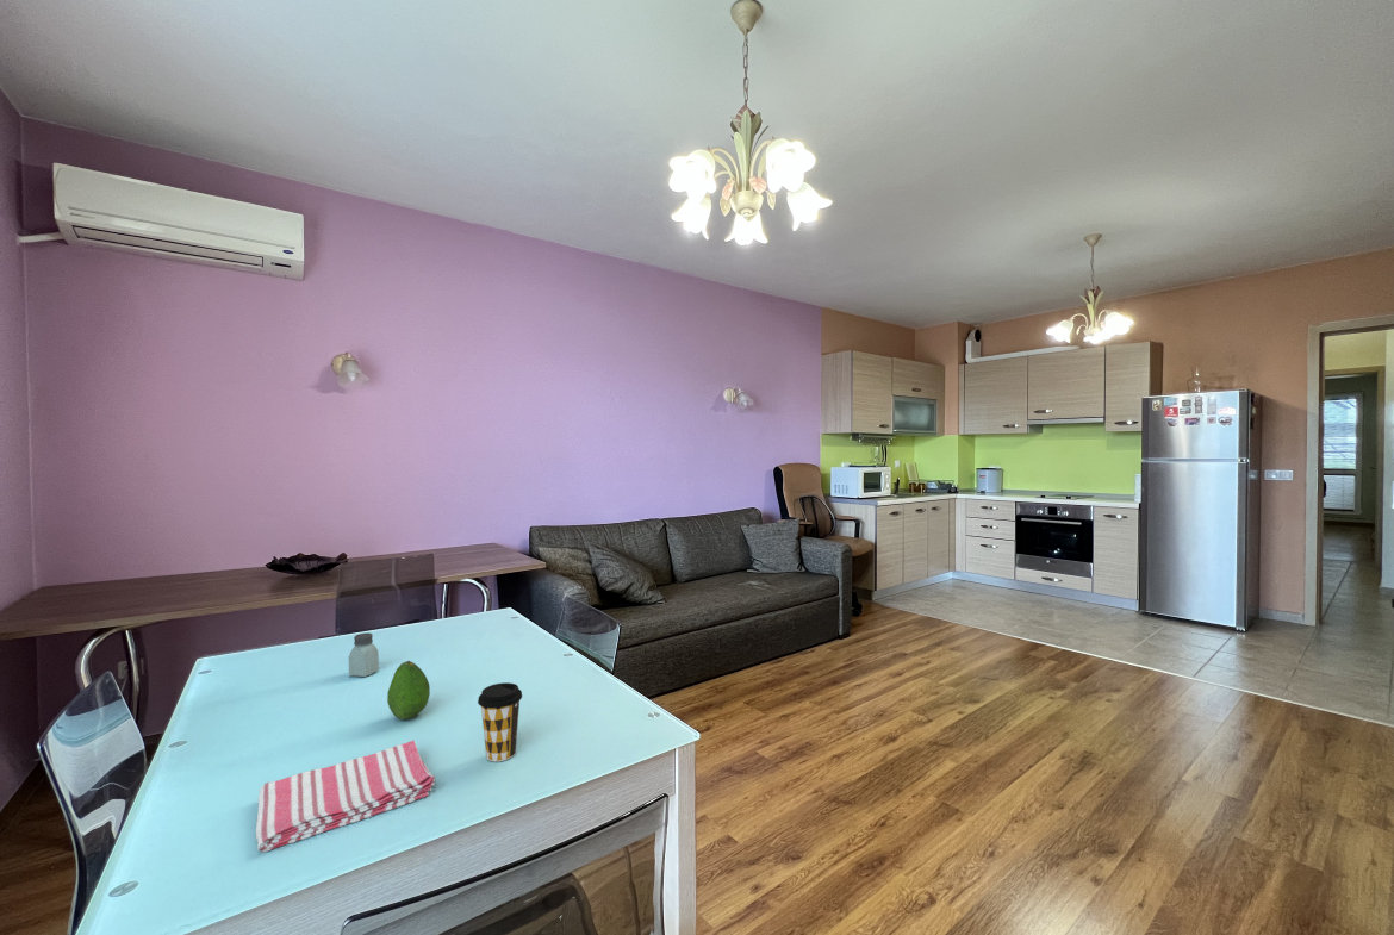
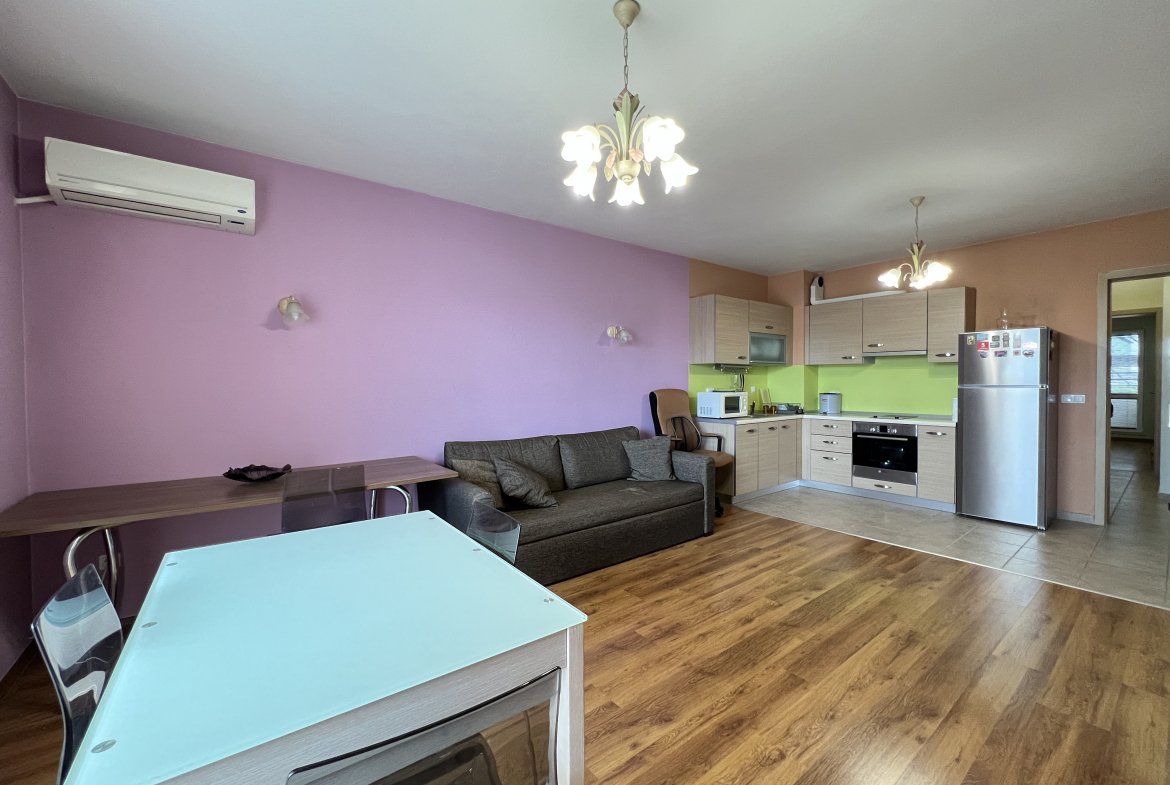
- dish towel [255,740,436,853]
- coffee cup [477,681,523,762]
- saltshaker [348,631,380,678]
- fruit [386,660,431,721]
